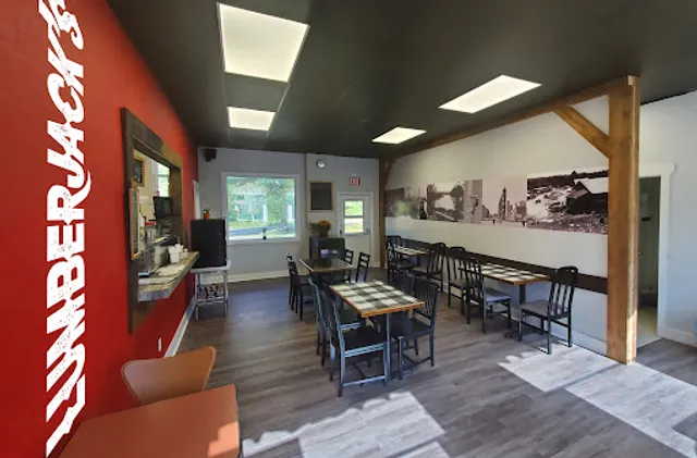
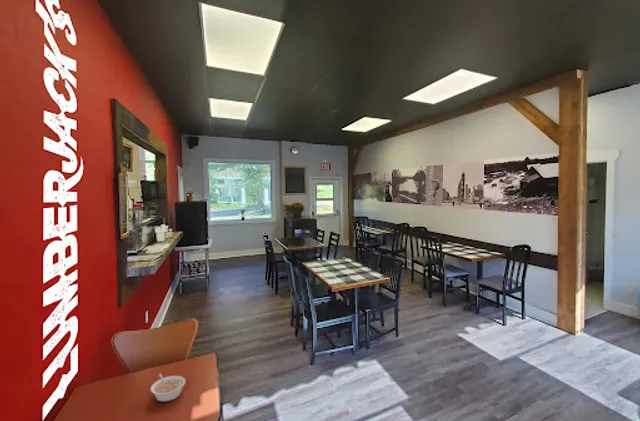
+ legume [150,373,186,403]
